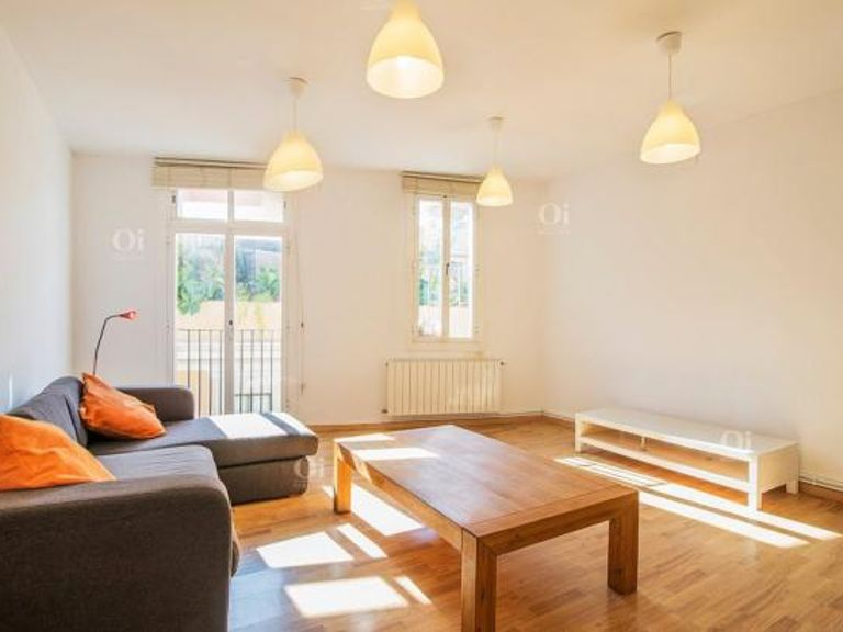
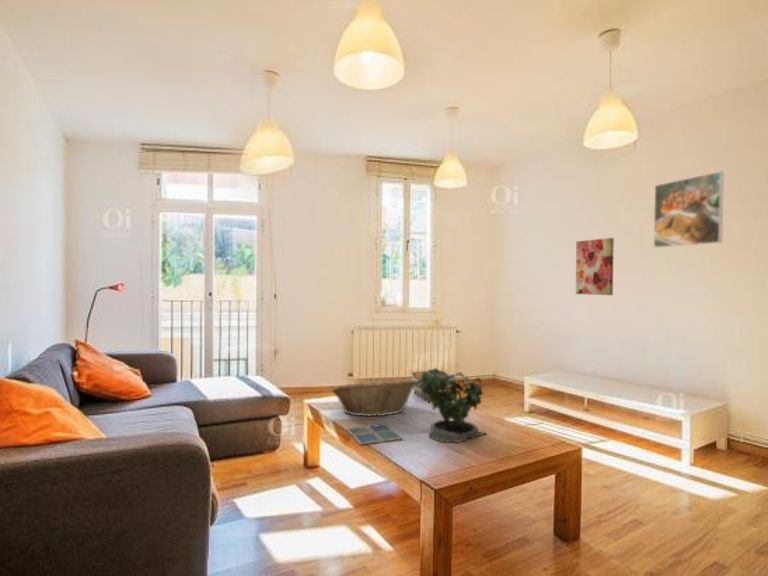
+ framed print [653,170,725,249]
+ fruit basket [330,377,417,417]
+ book stack [411,370,451,403]
+ wall art [575,237,615,296]
+ drink coaster [345,423,403,446]
+ potted plant [416,363,488,444]
